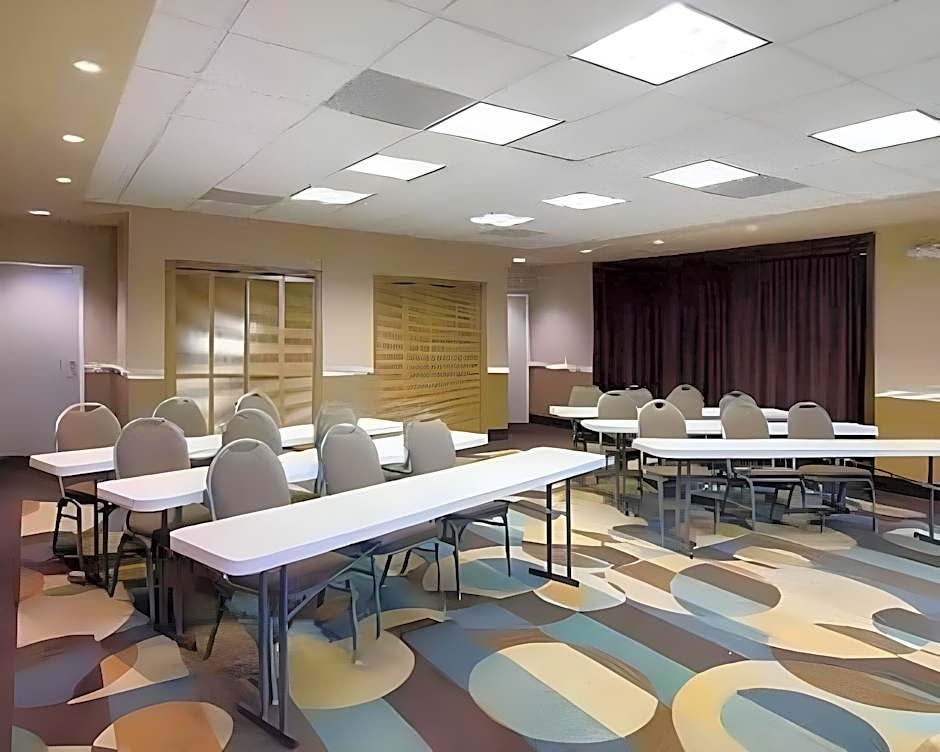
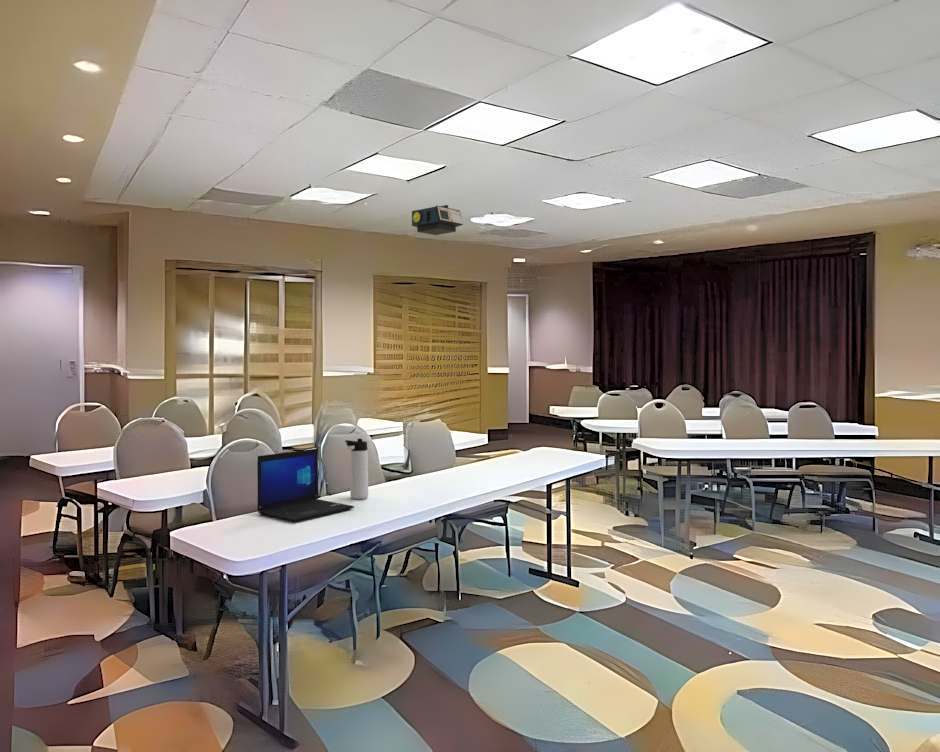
+ laptop [256,447,355,523]
+ projector [411,204,464,236]
+ thermos bottle [344,438,369,500]
